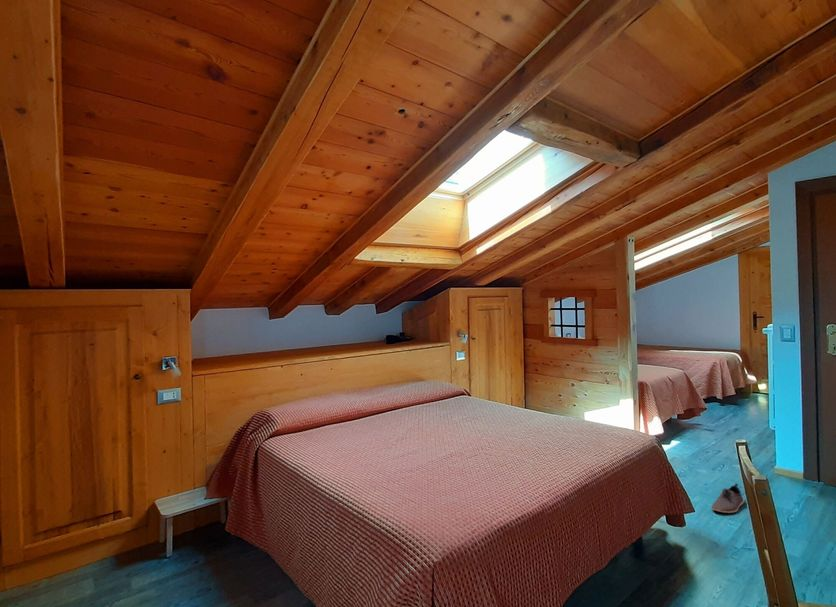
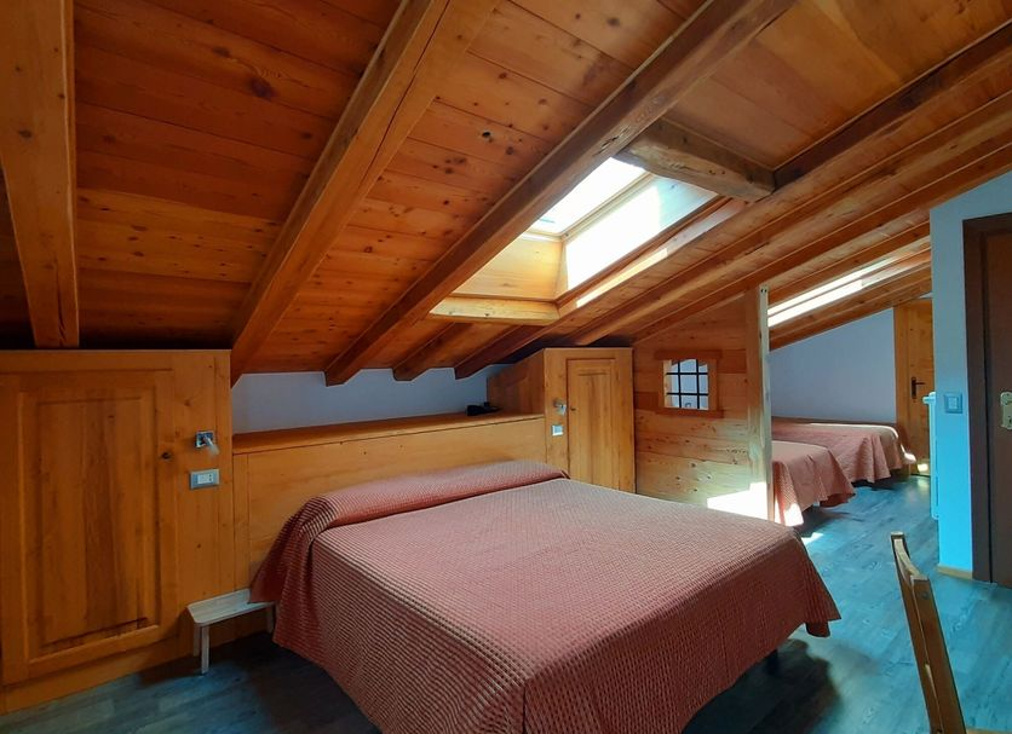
- shoe [711,482,746,514]
